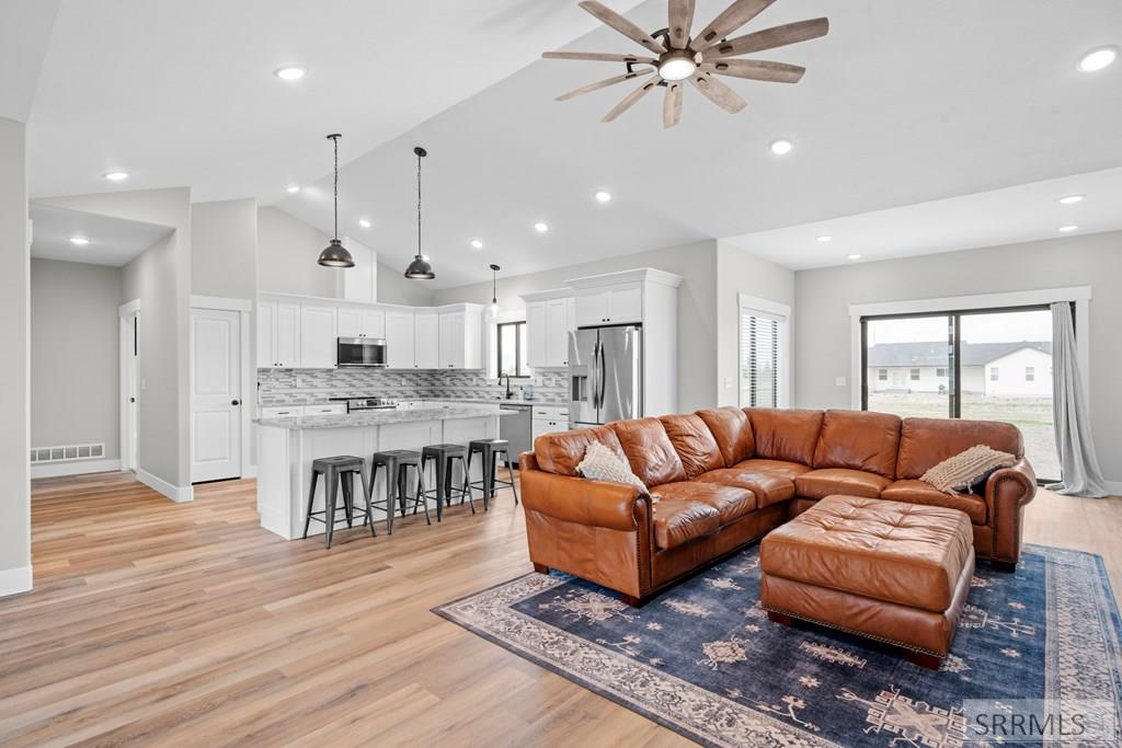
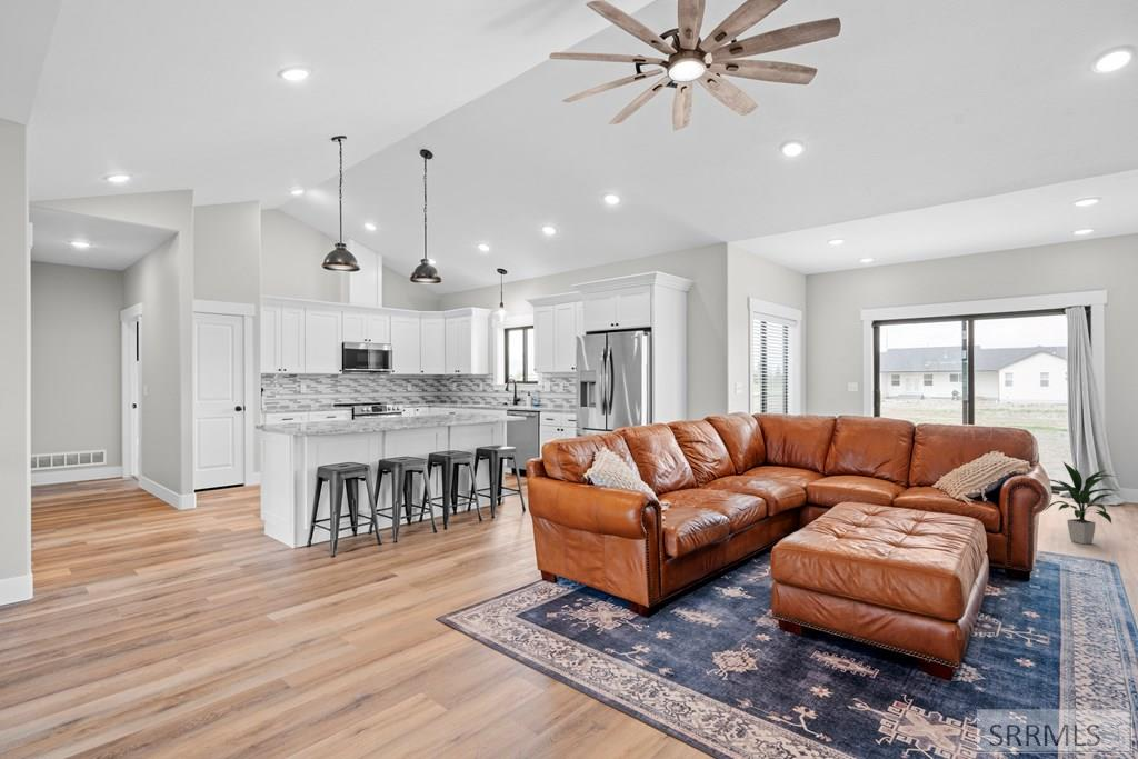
+ indoor plant [1045,461,1119,545]
